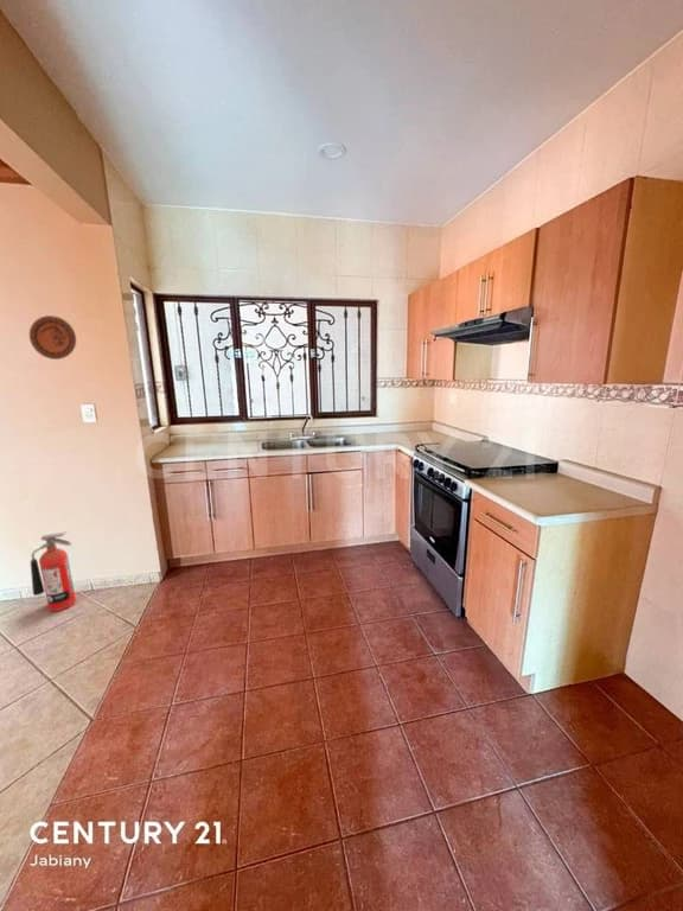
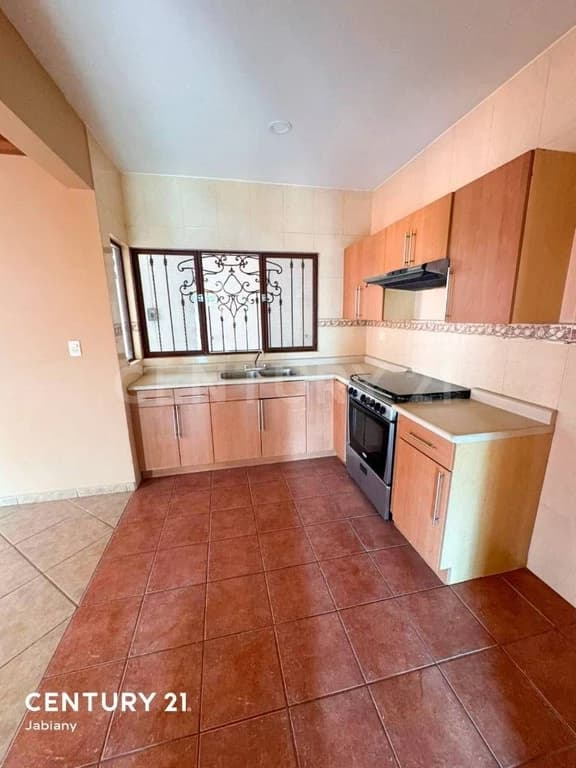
- decorative plate [28,314,77,361]
- fire extinguisher [30,531,77,612]
